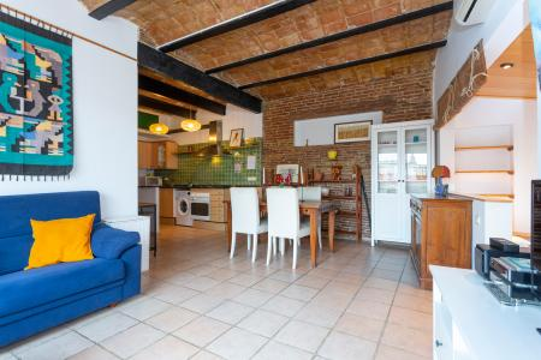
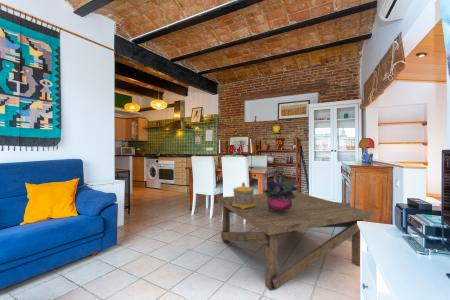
+ coffee table [217,191,373,292]
+ potted plant [262,173,298,212]
+ decorative container [232,180,256,209]
